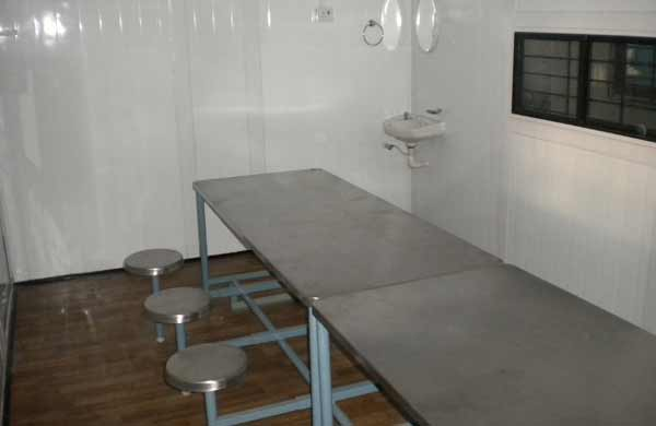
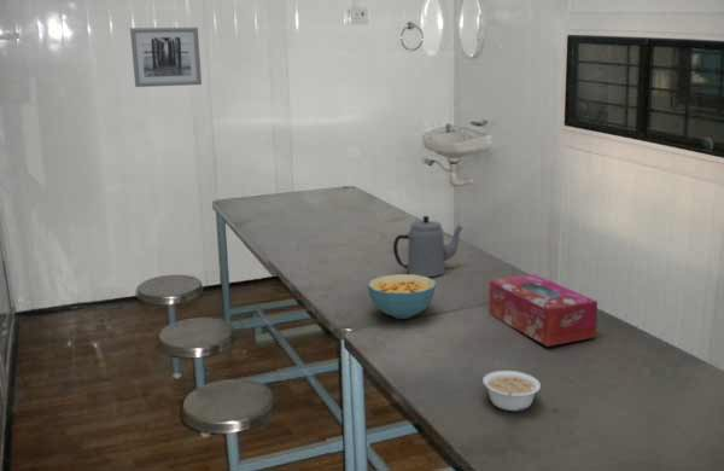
+ tissue box [487,273,599,348]
+ wall art [129,27,203,88]
+ teapot [392,215,465,278]
+ legume [481,370,542,412]
+ cereal bowl [367,273,437,320]
